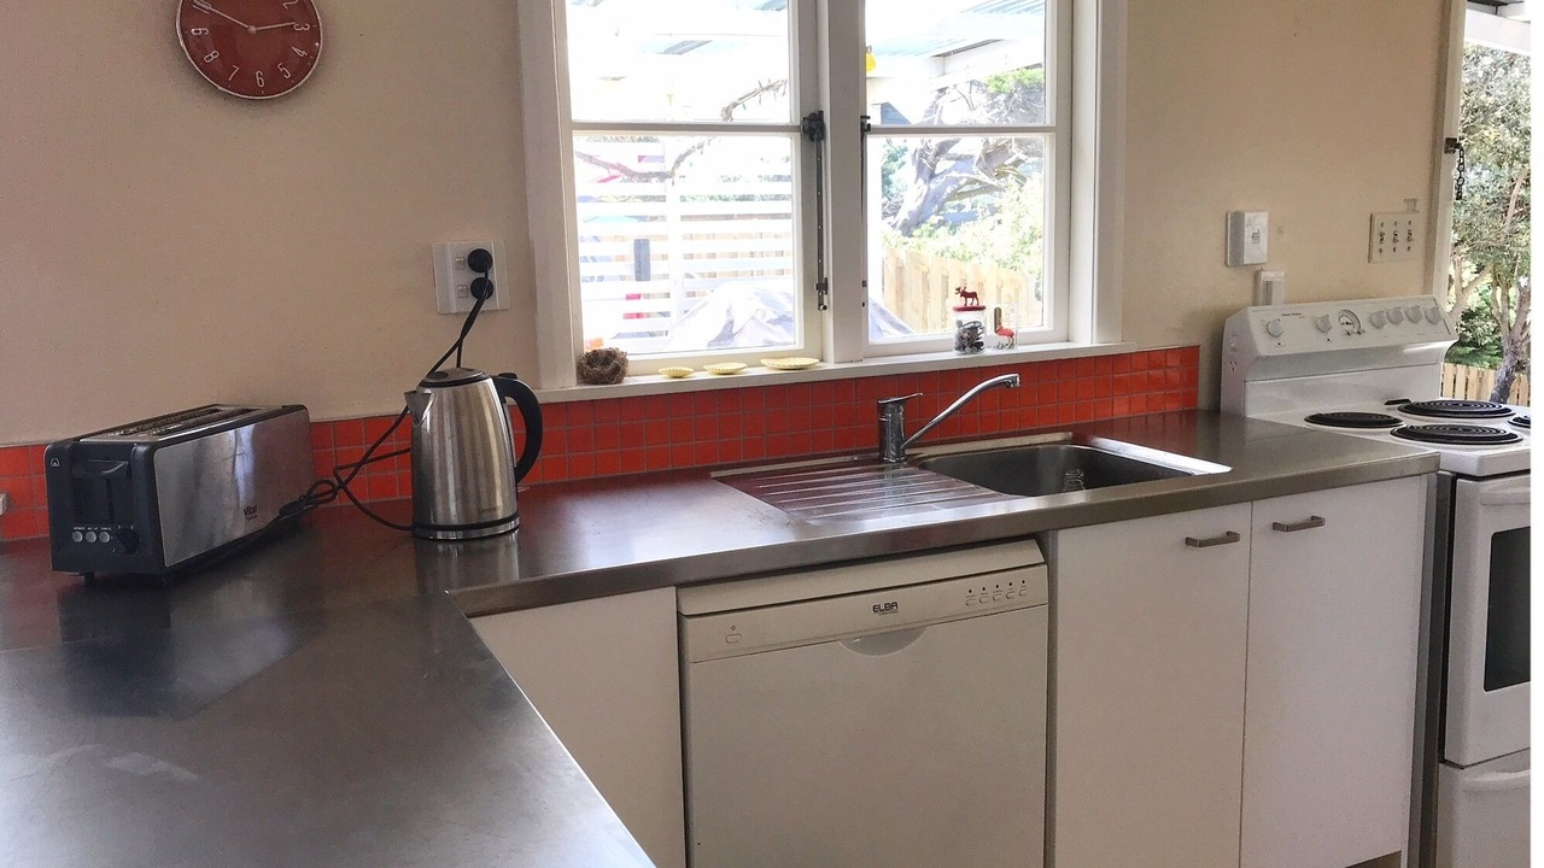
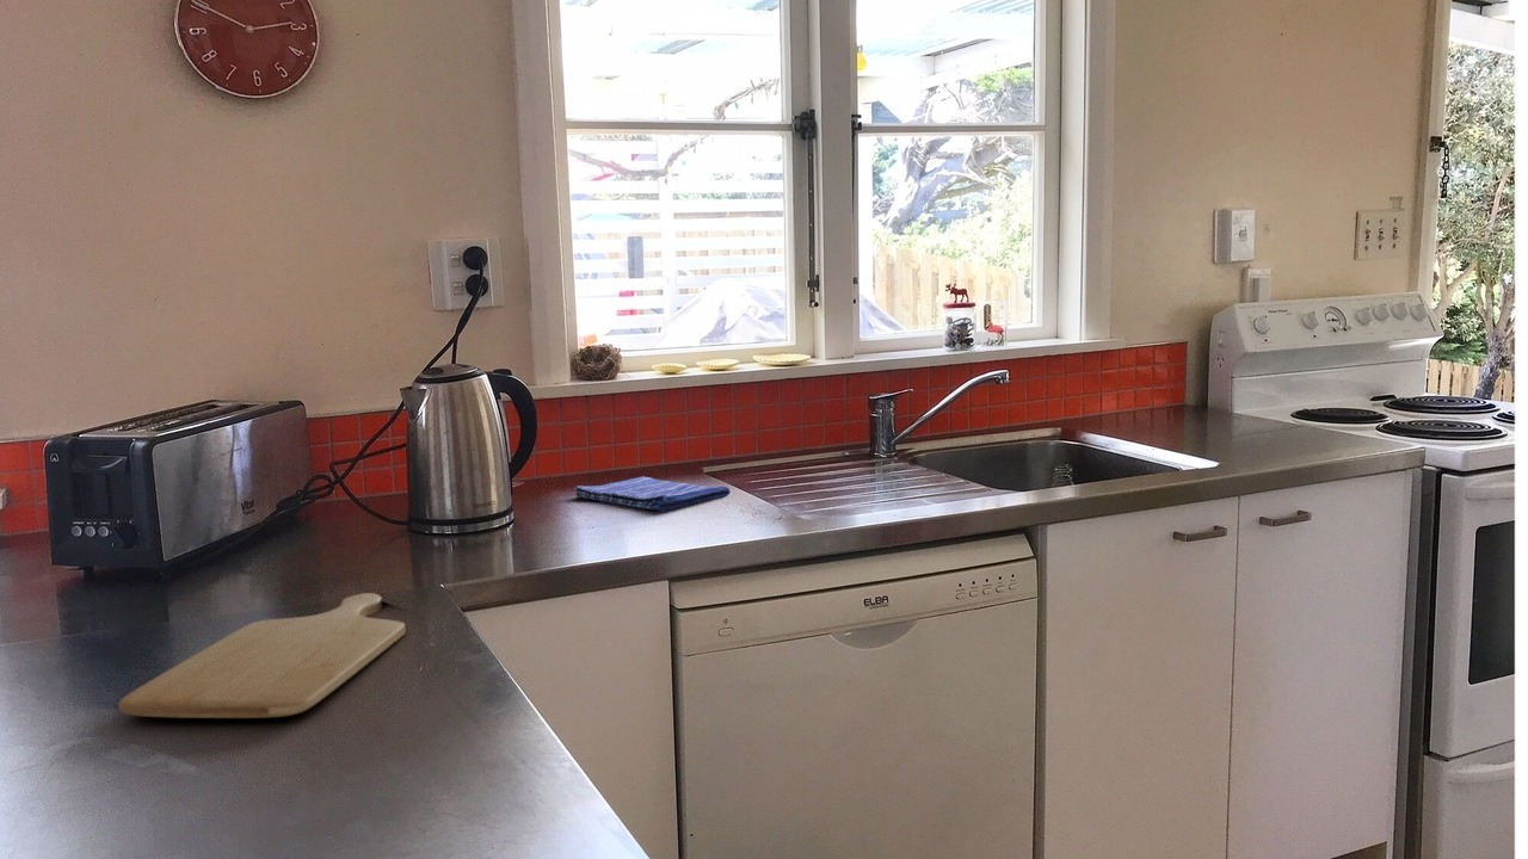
+ dish towel [574,475,732,513]
+ chopping board [117,592,407,719]
